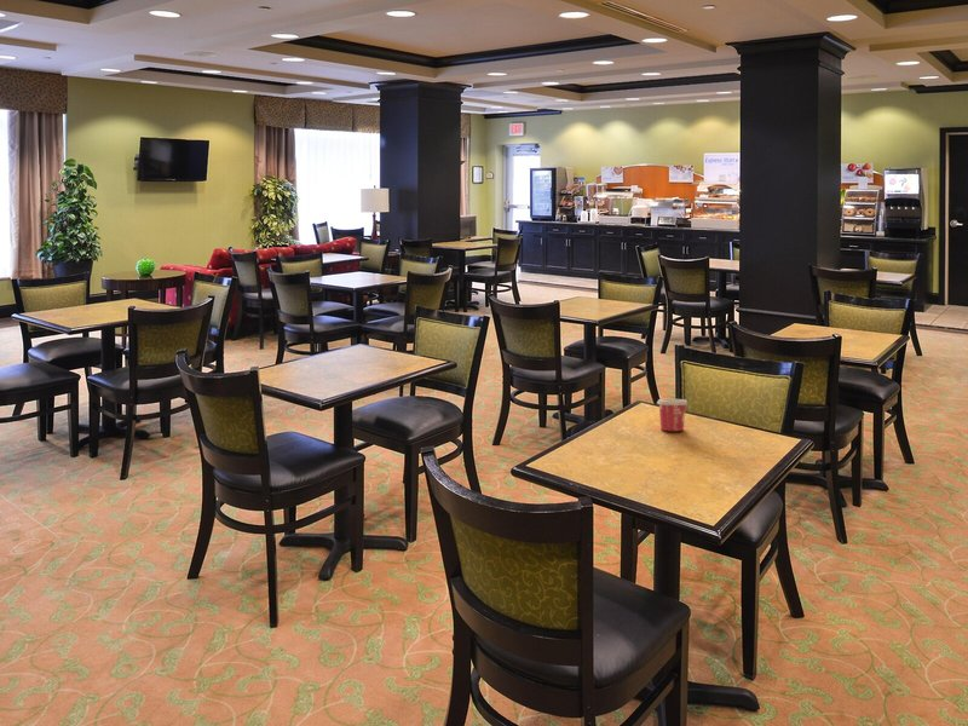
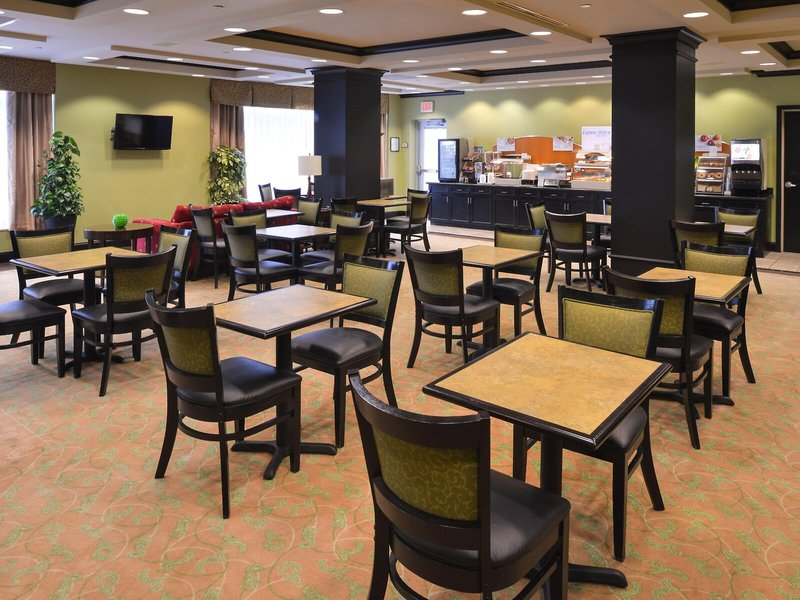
- cup [656,398,690,432]
